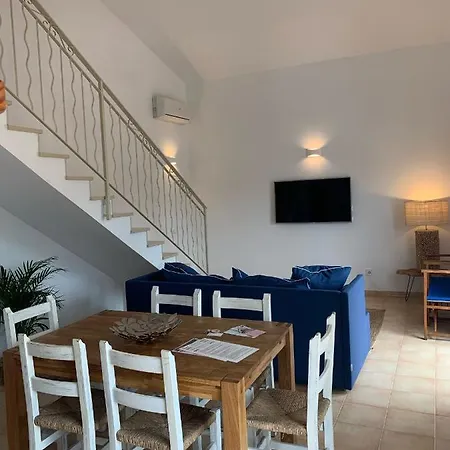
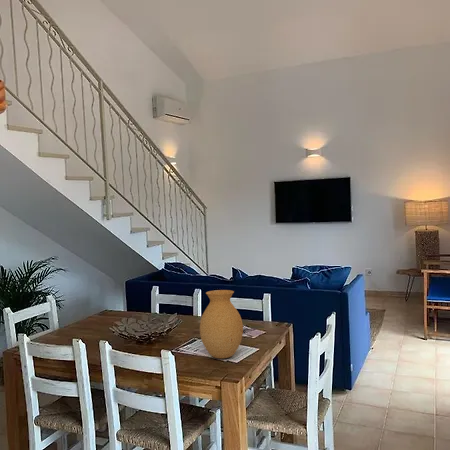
+ vase [199,289,244,359]
